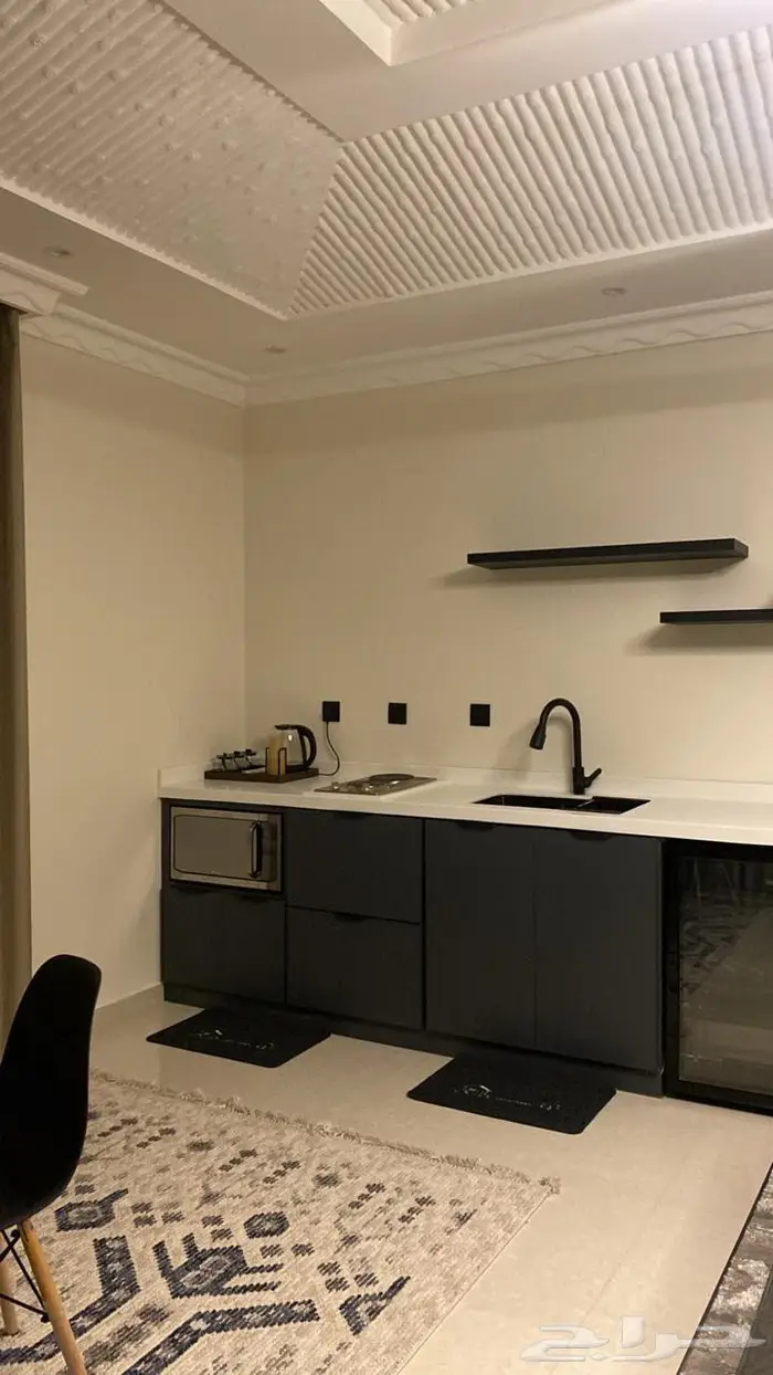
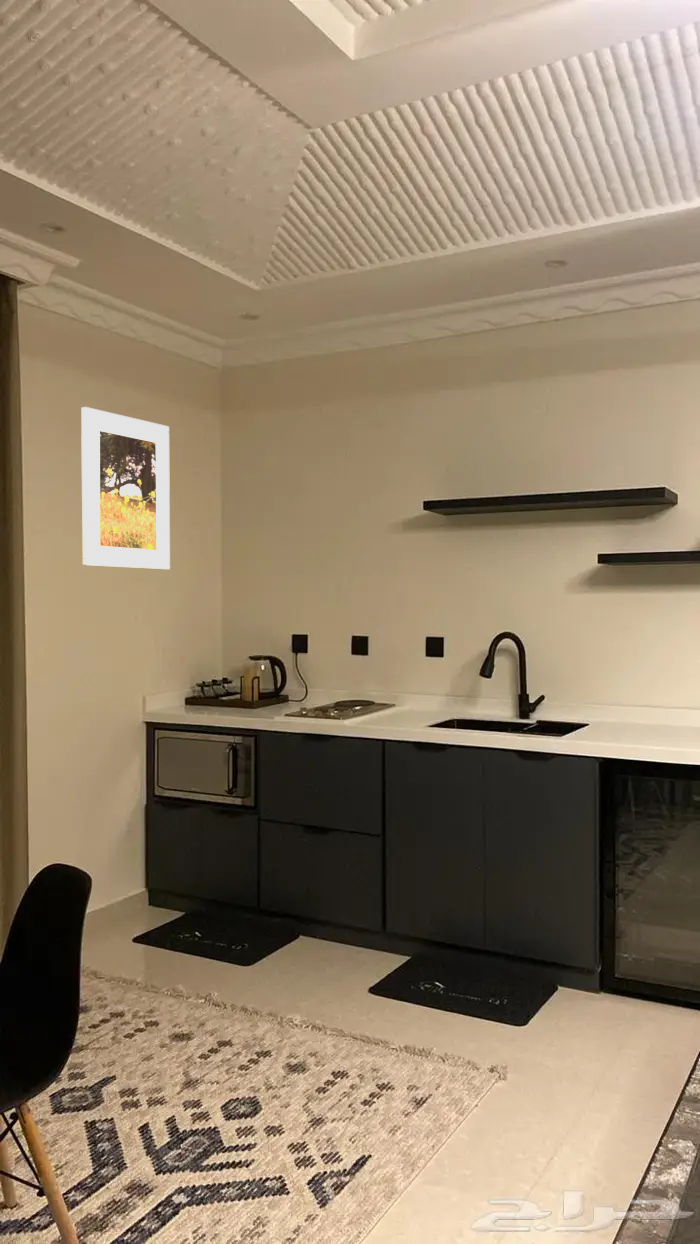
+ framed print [80,406,171,570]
